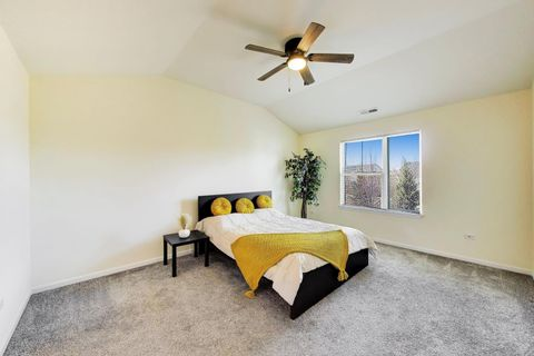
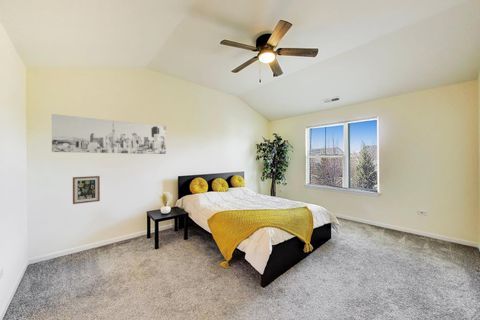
+ wall art [51,113,167,155]
+ wall art [72,175,101,205]
